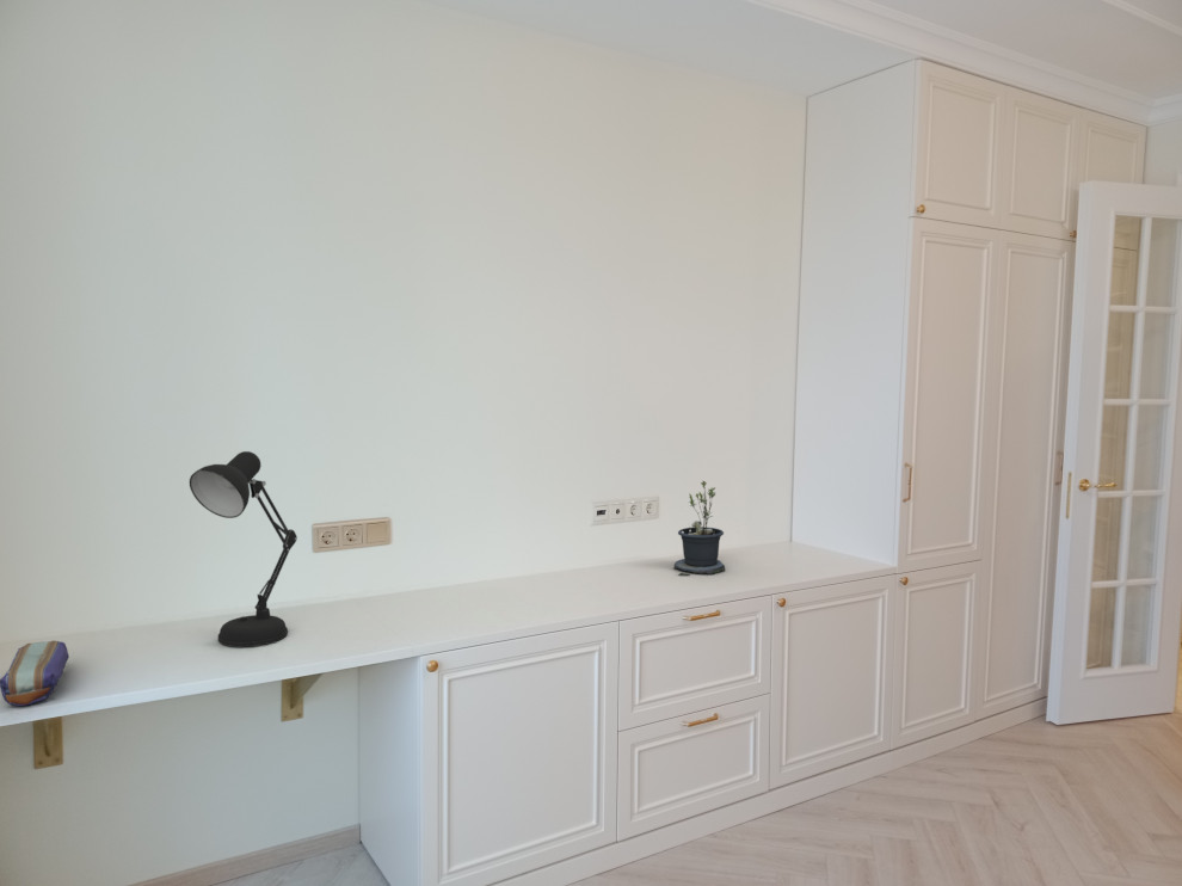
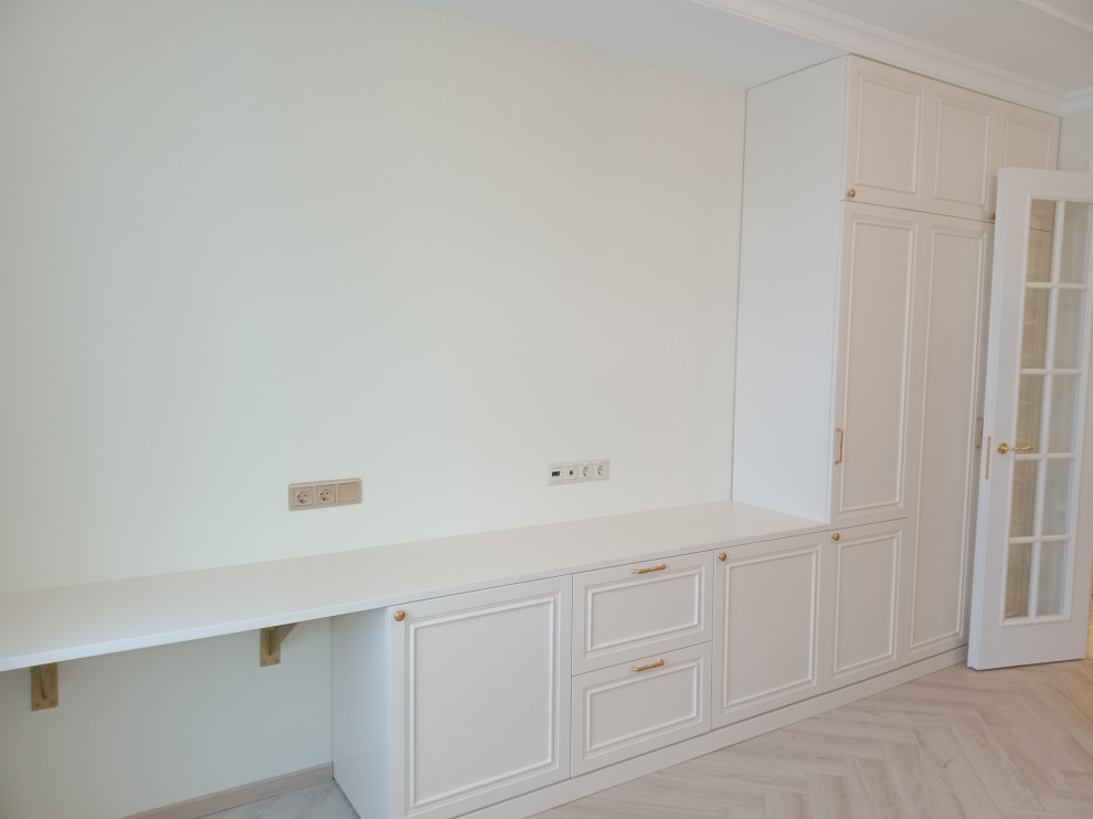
- potted plant [672,480,726,577]
- pencil case [0,639,70,707]
- desk lamp [189,450,298,648]
